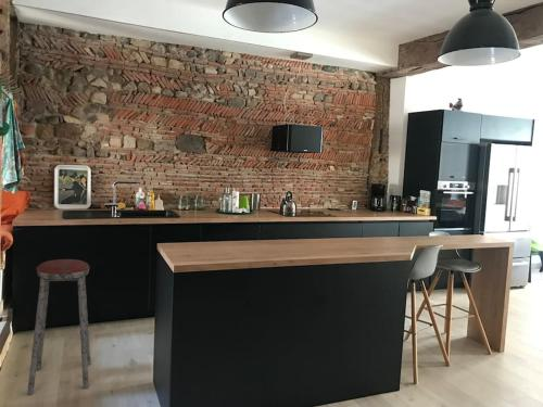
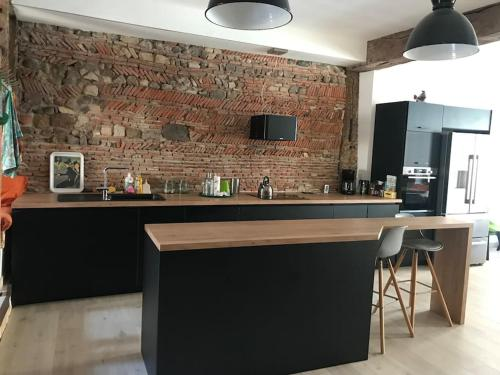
- music stool [26,258,91,395]
